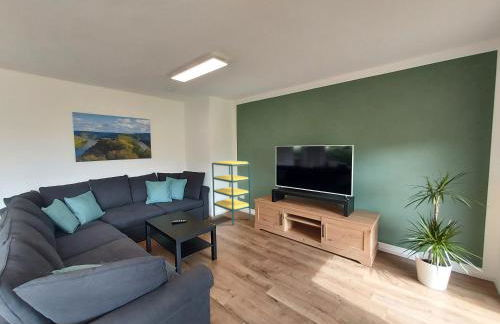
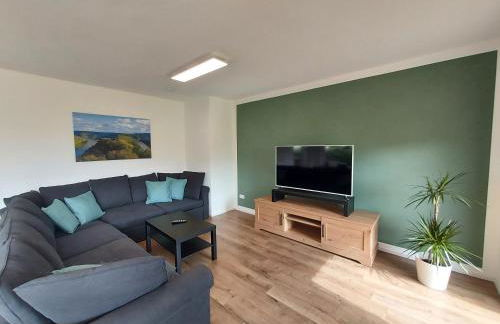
- shelving unit [211,160,252,226]
